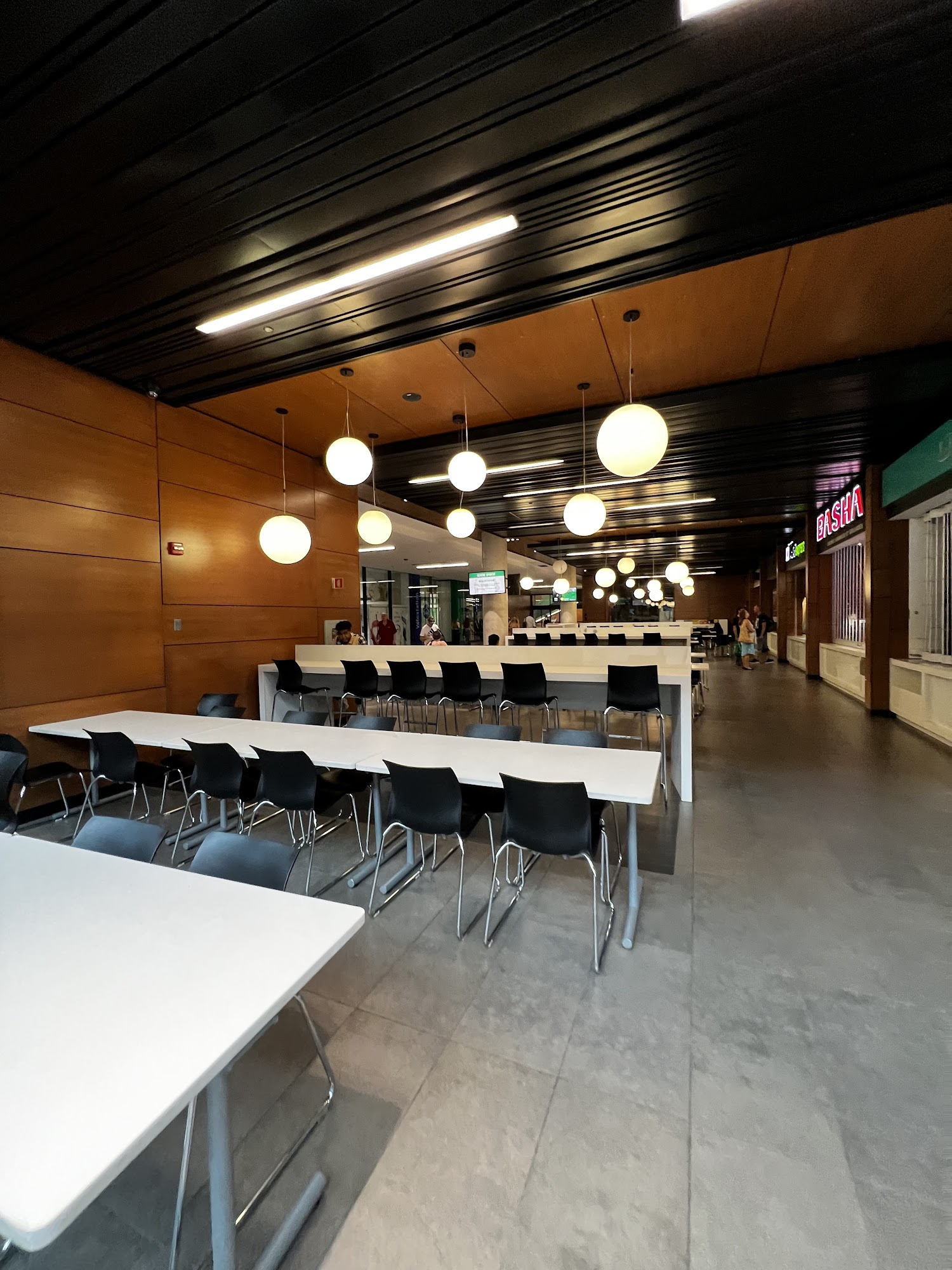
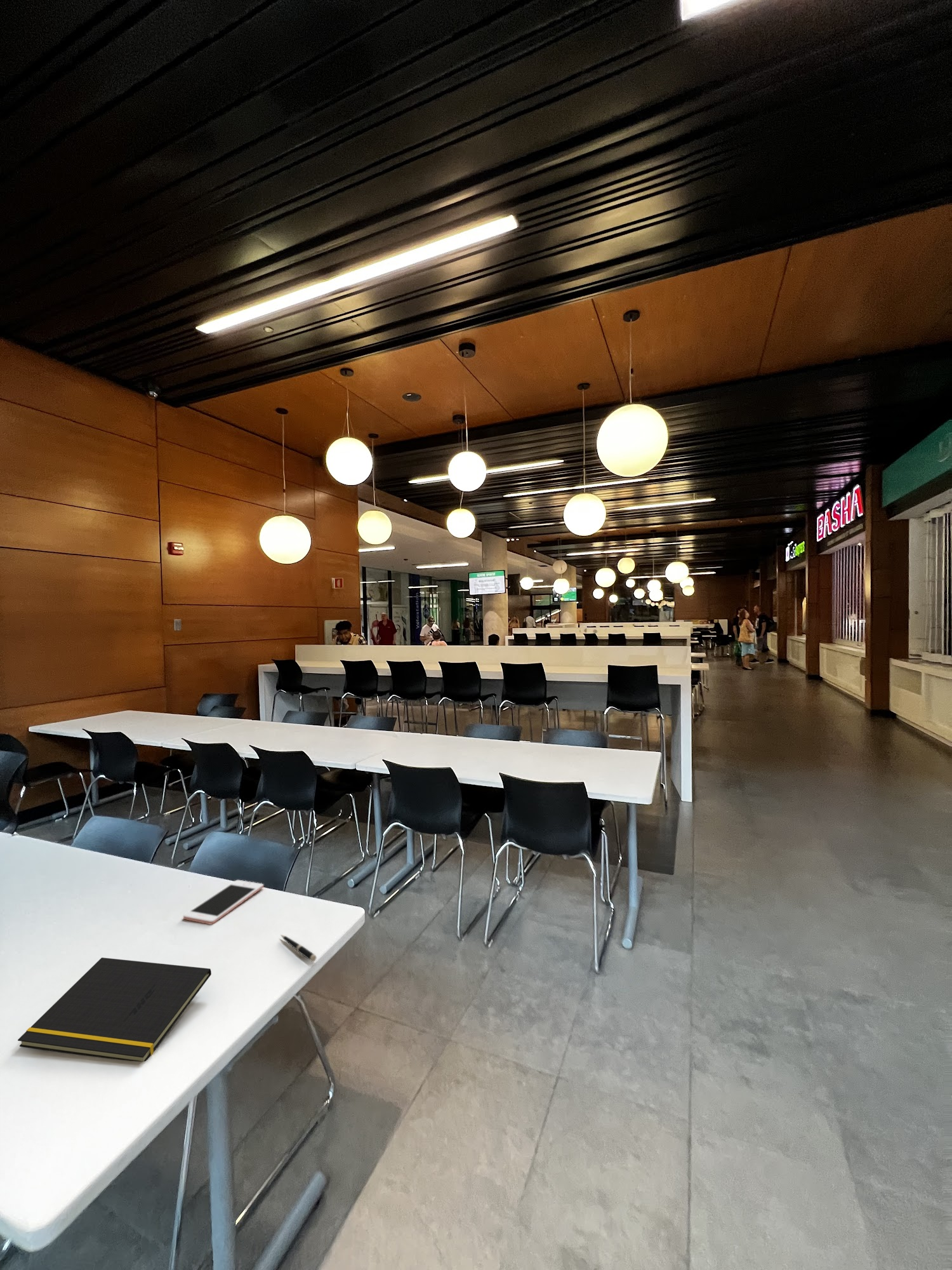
+ pen [280,934,317,963]
+ cell phone [183,879,264,925]
+ notepad [17,957,212,1062]
